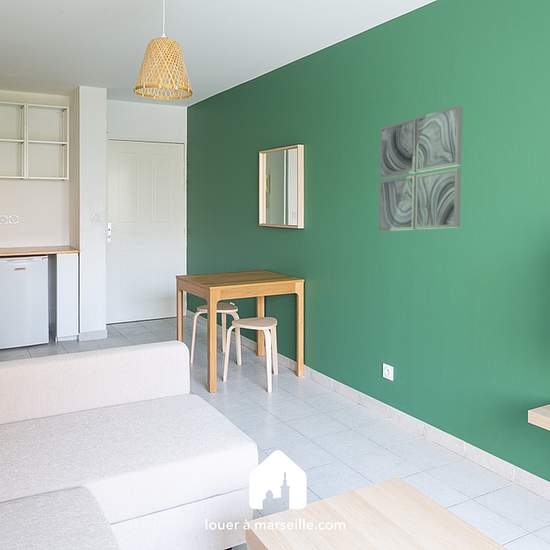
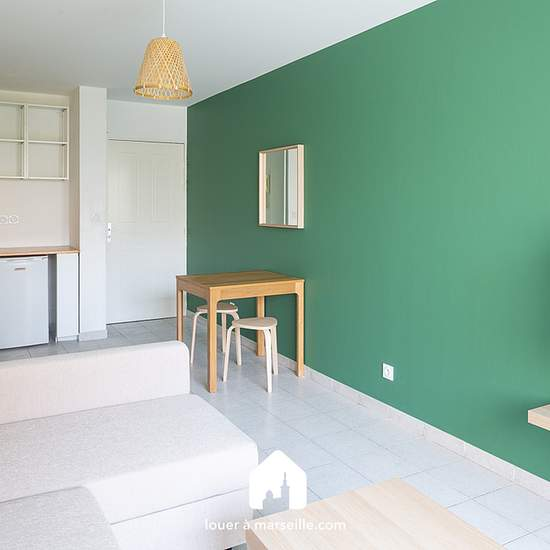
- wall art [378,104,463,232]
